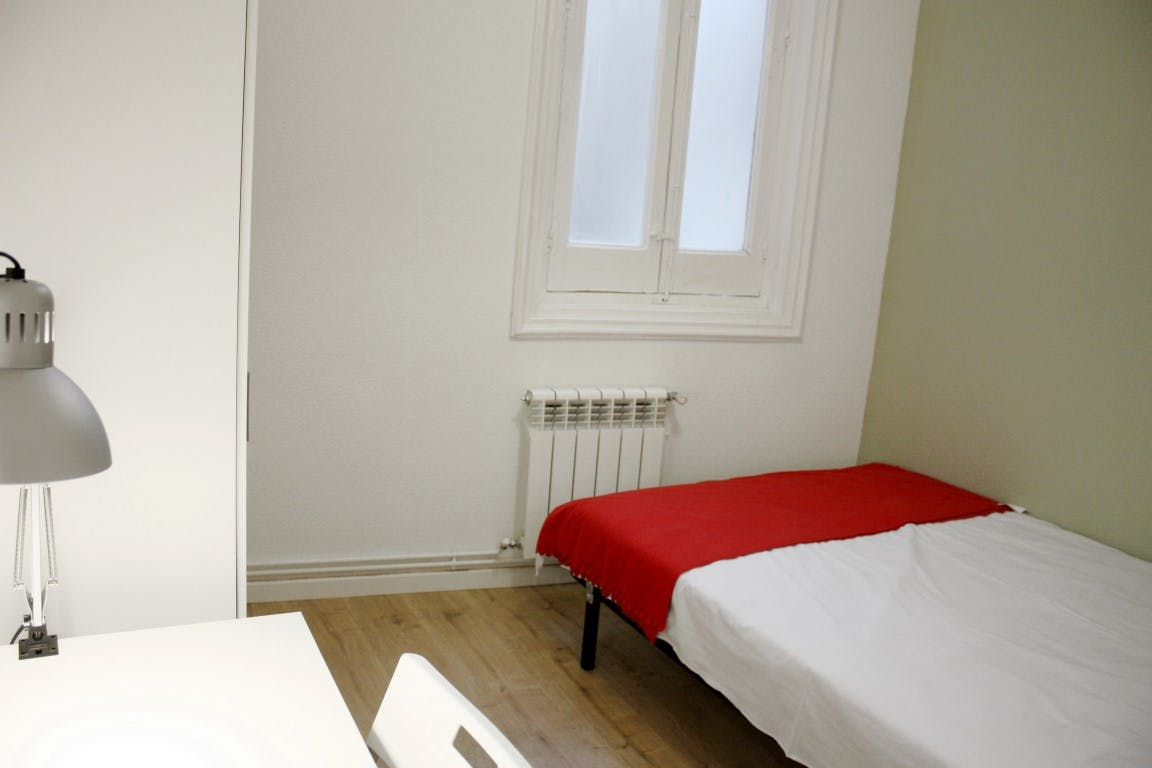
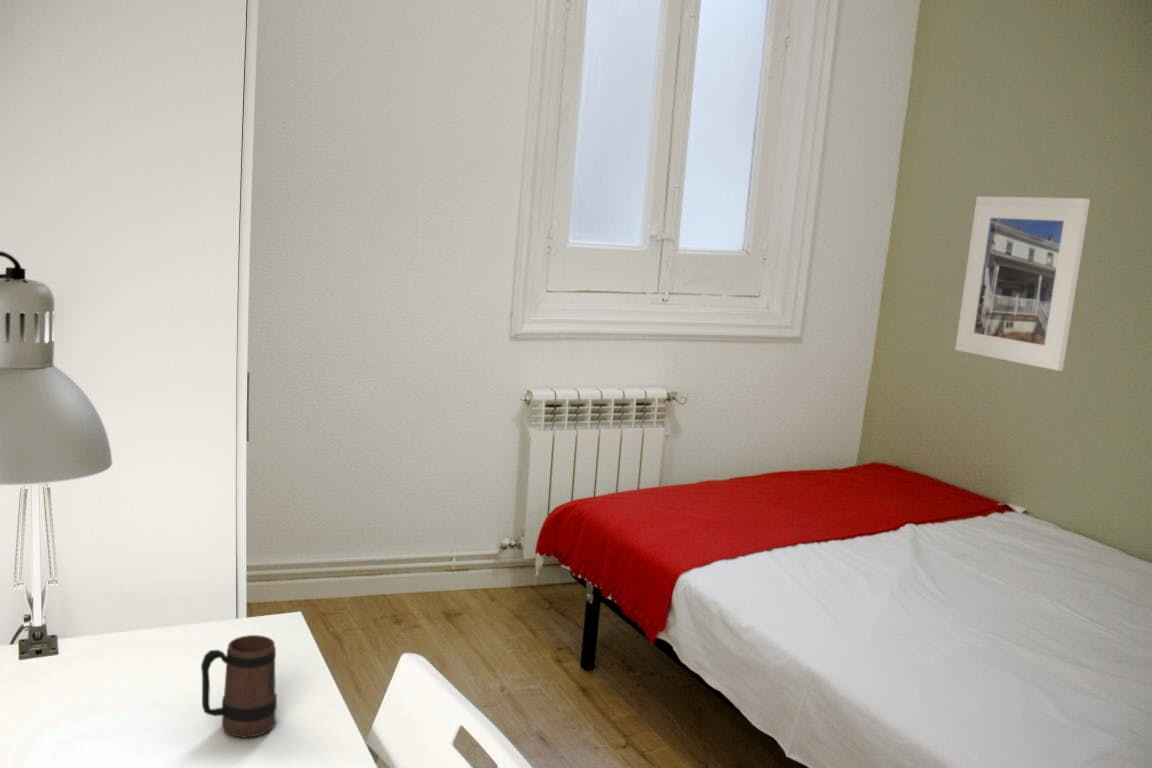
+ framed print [954,195,1091,372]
+ mug [200,634,278,739]
